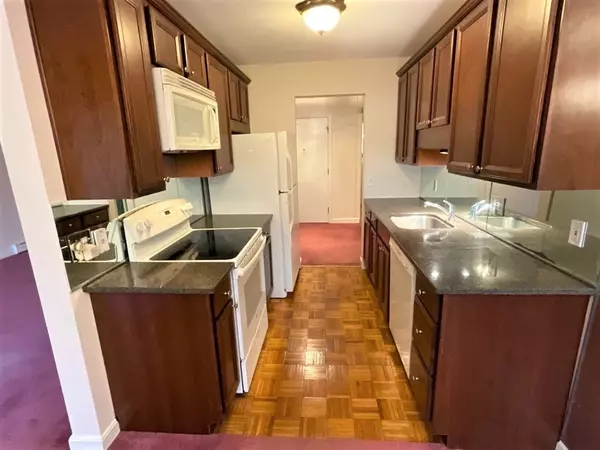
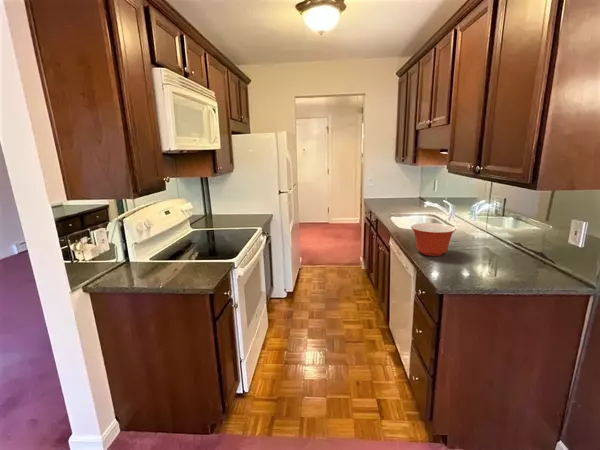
+ mixing bowl [410,222,457,257]
